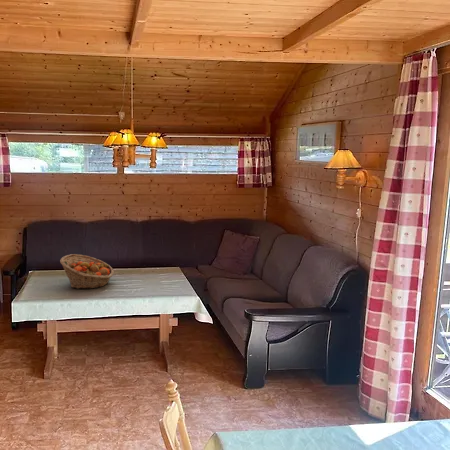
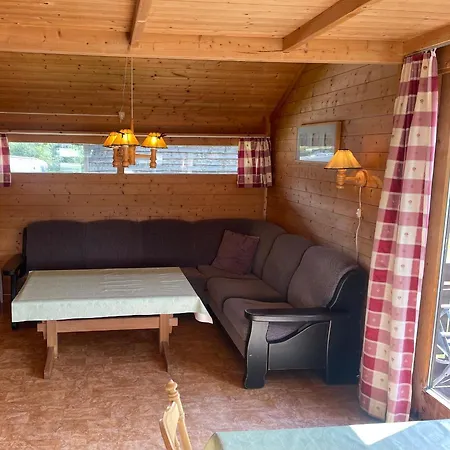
- fruit basket [59,253,115,290]
